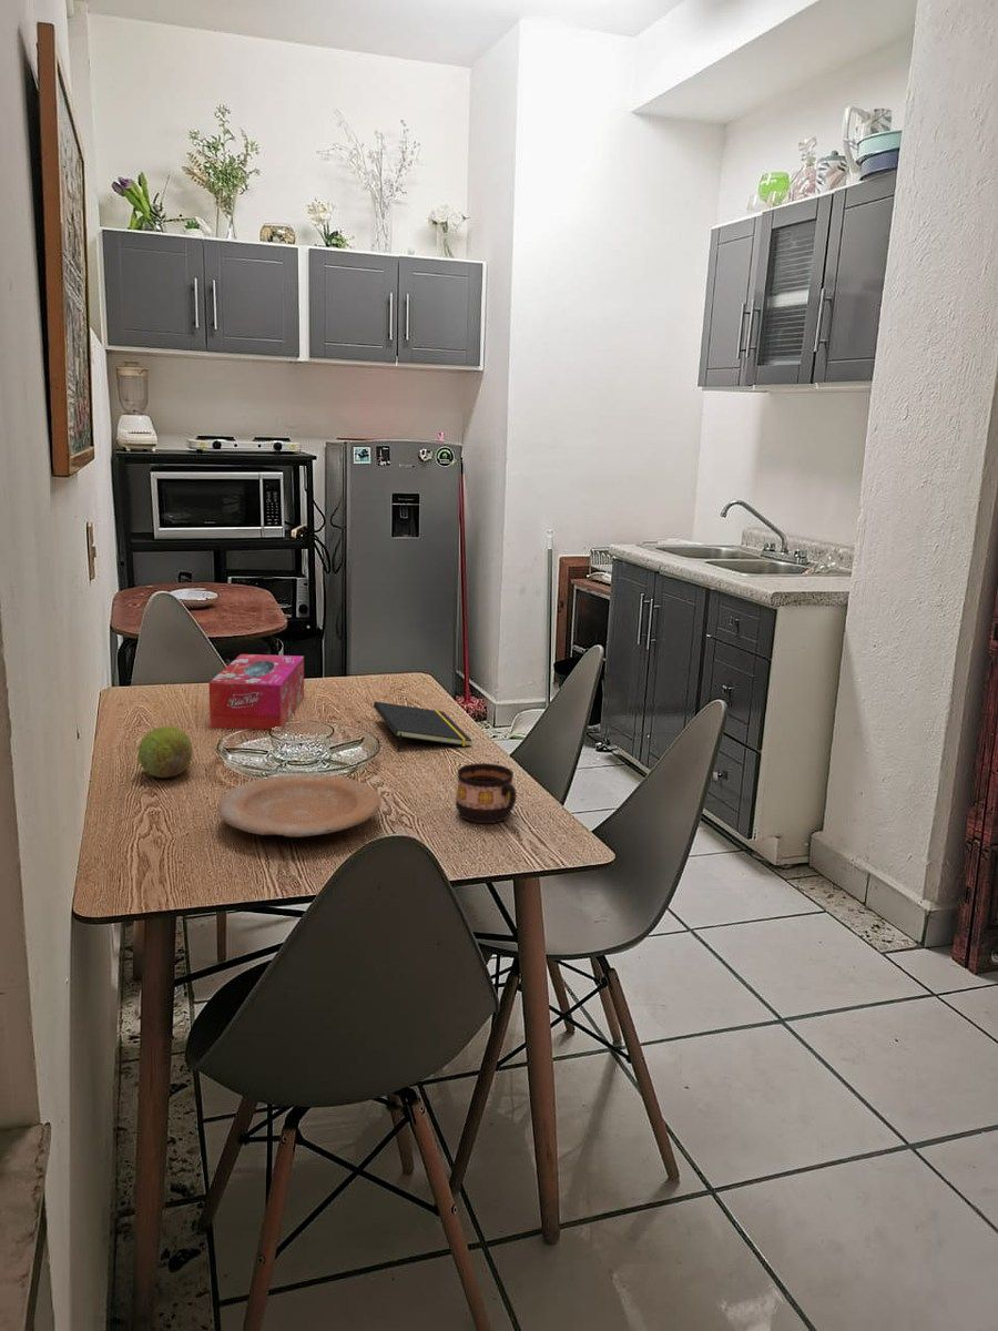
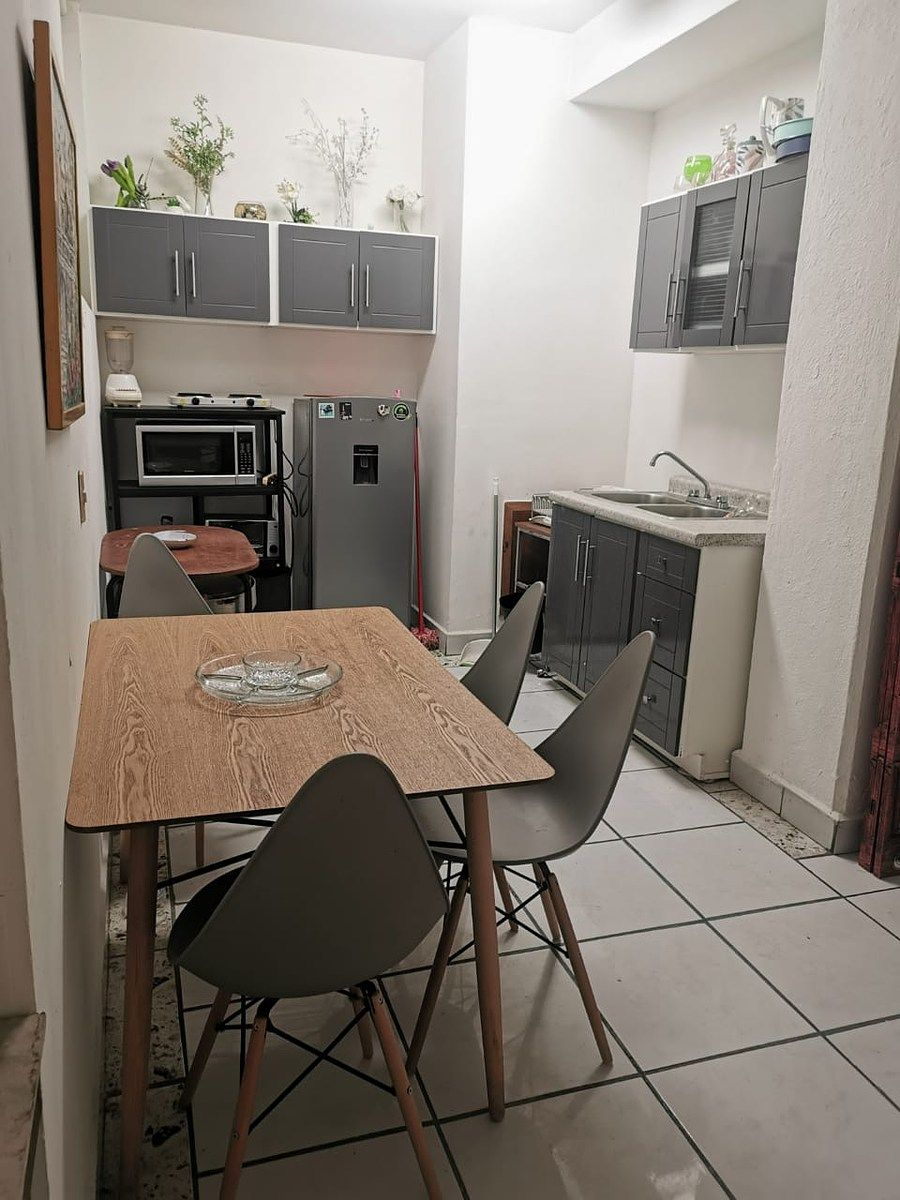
- notepad [373,701,473,753]
- tissue box [207,653,305,731]
- fruit [136,724,194,779]
- cup [455,762,518,824]
- plate [216,773,383,839]
